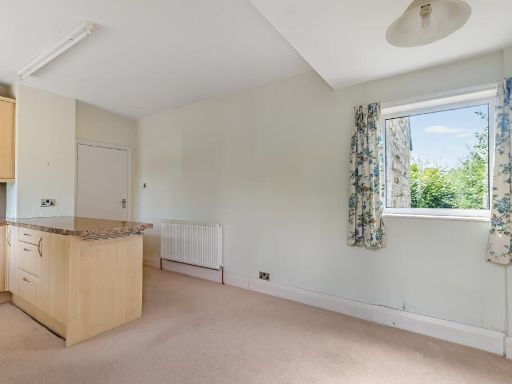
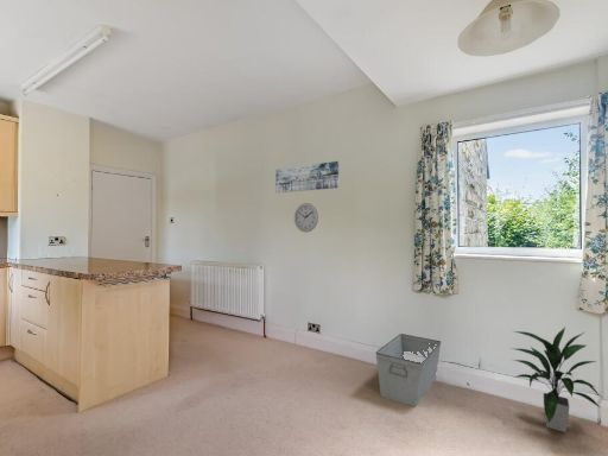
+ storage bin [374,332,442,407]
+ indoor plant [509,327,601,433]
+ wall clock [293,202,319,234]
+ wall art [274,160,340,194]
